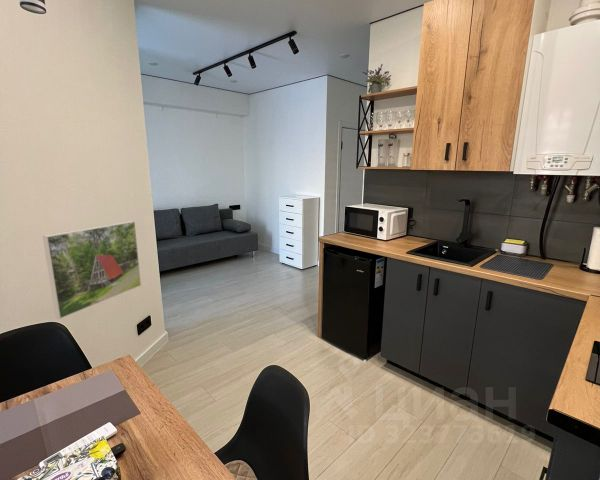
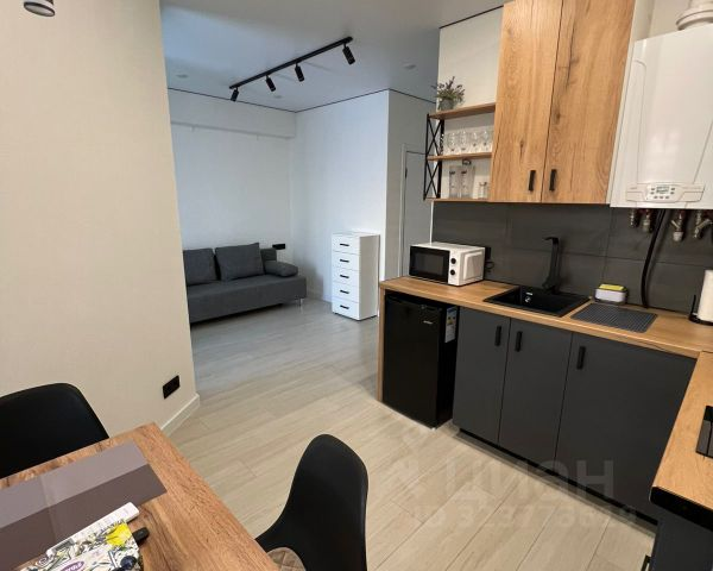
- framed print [42,220,142,320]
